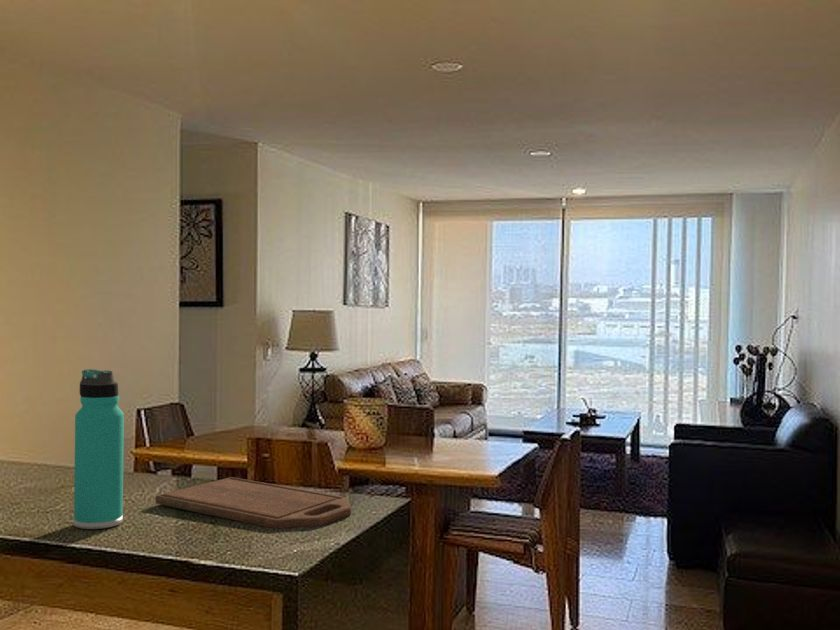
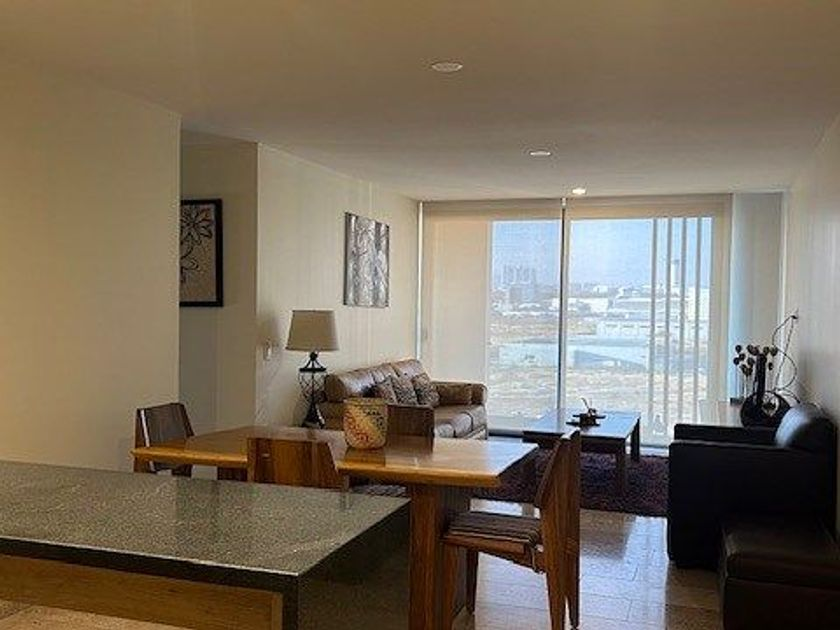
- cutting board [154,476,353,530]
- thermos bottle [73,368,125,530]
